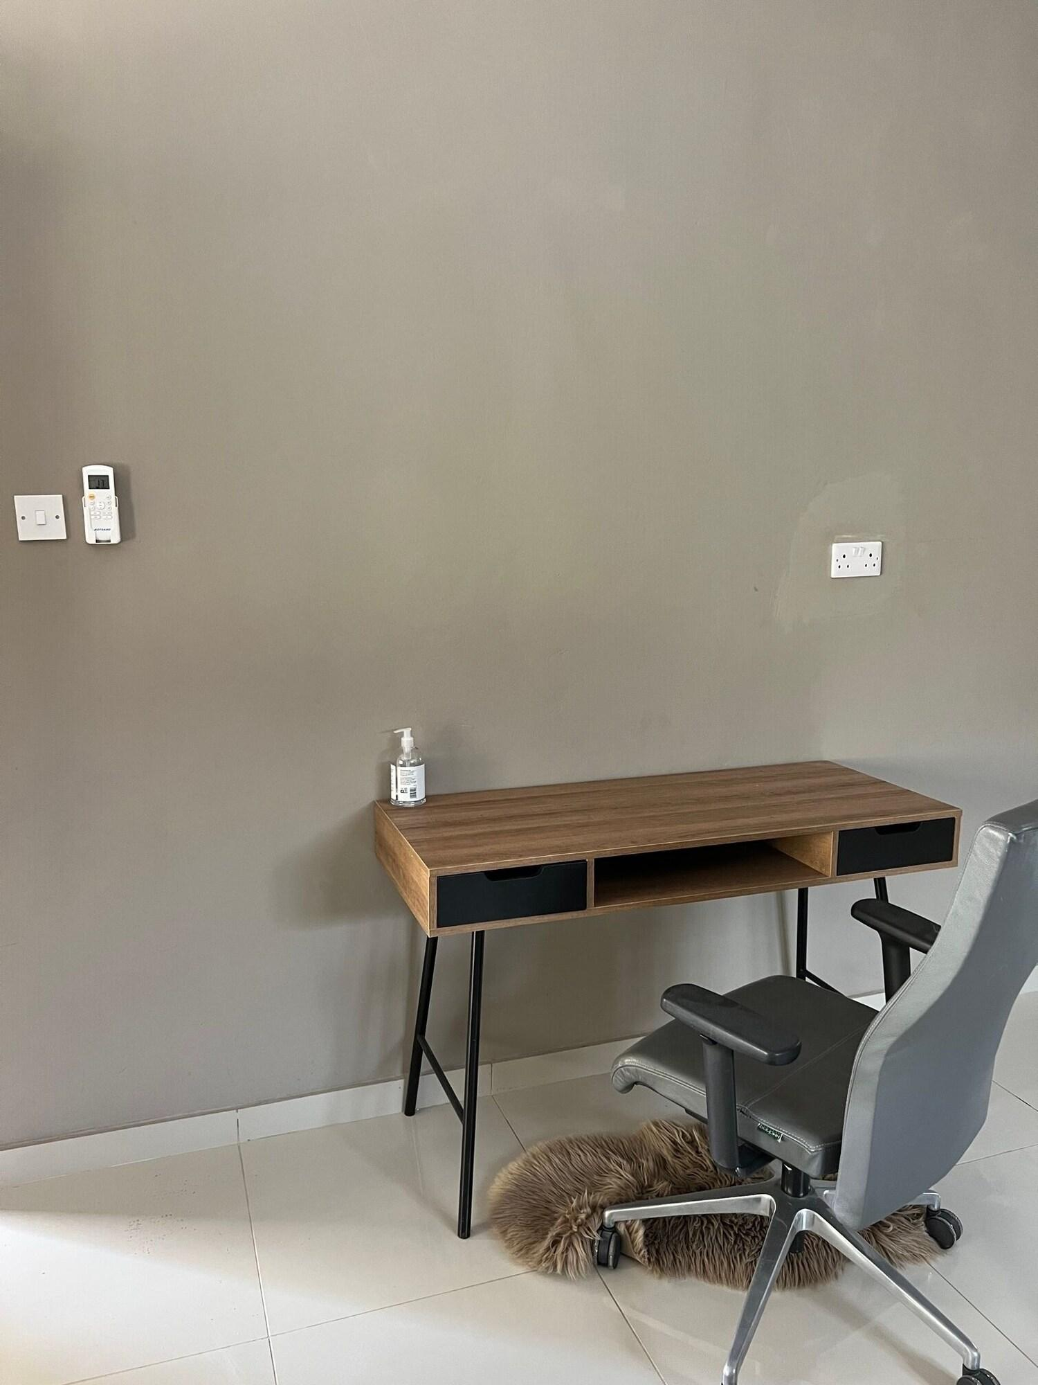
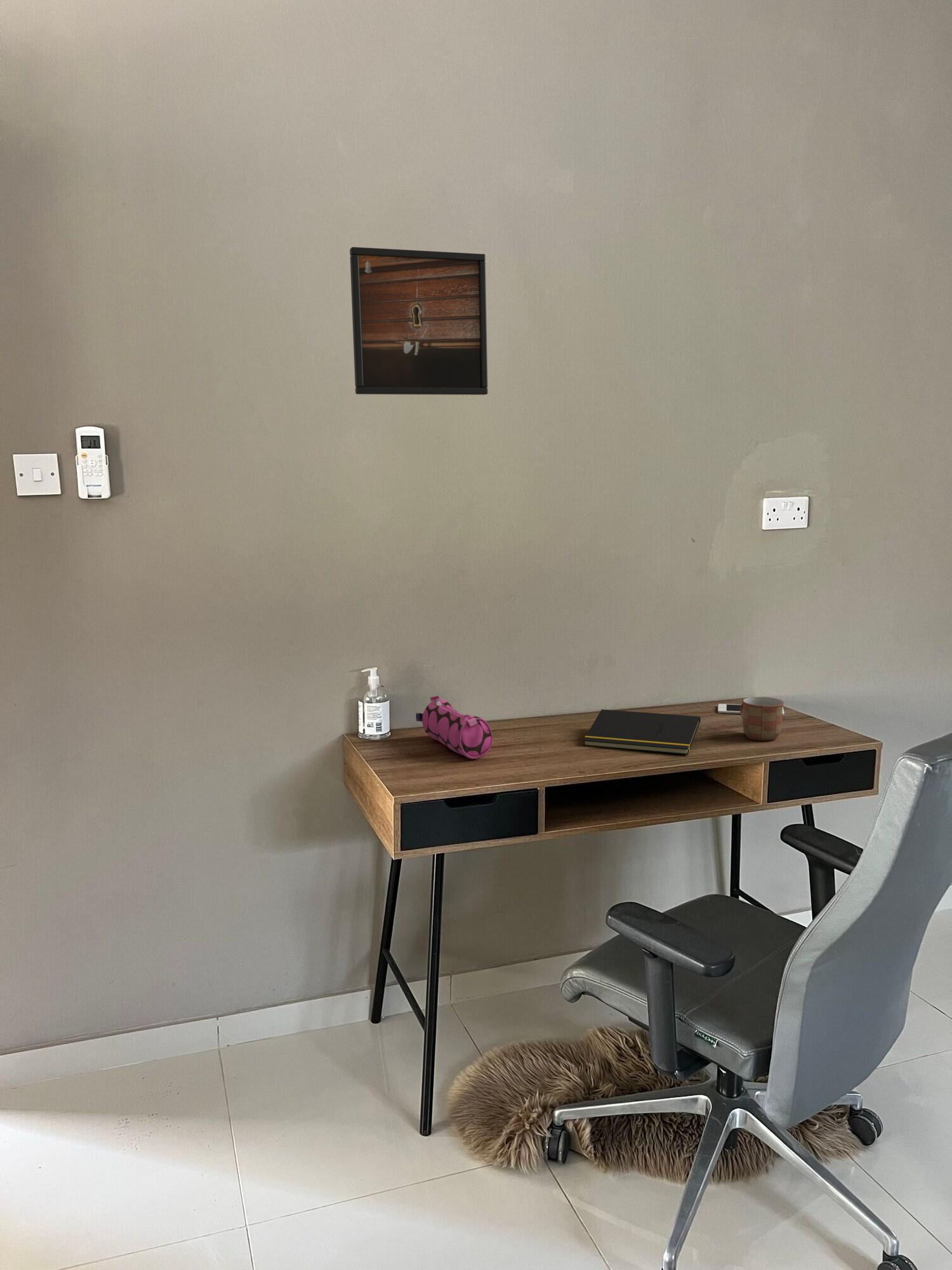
+ mug [740,696,784,741]
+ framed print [349,246,489,396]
+ notepad [583,709,701,756]
+ pencil case [415,695,493,759]
+ cell phone [717,703,784,716]
